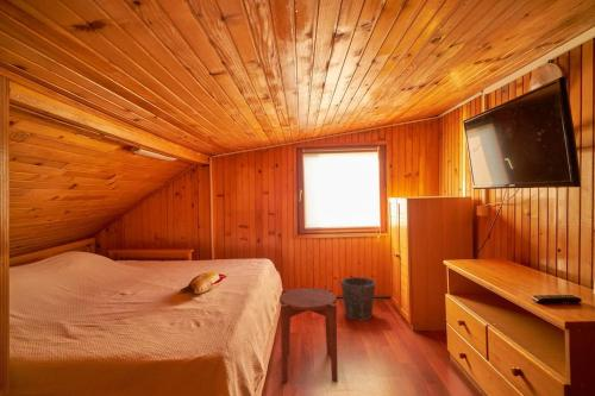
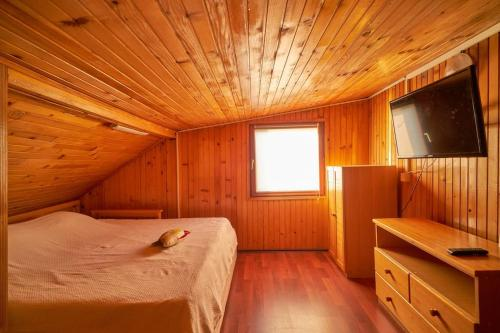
- side table [278,287,339,384]
- waste bin [339,276,377,322]
